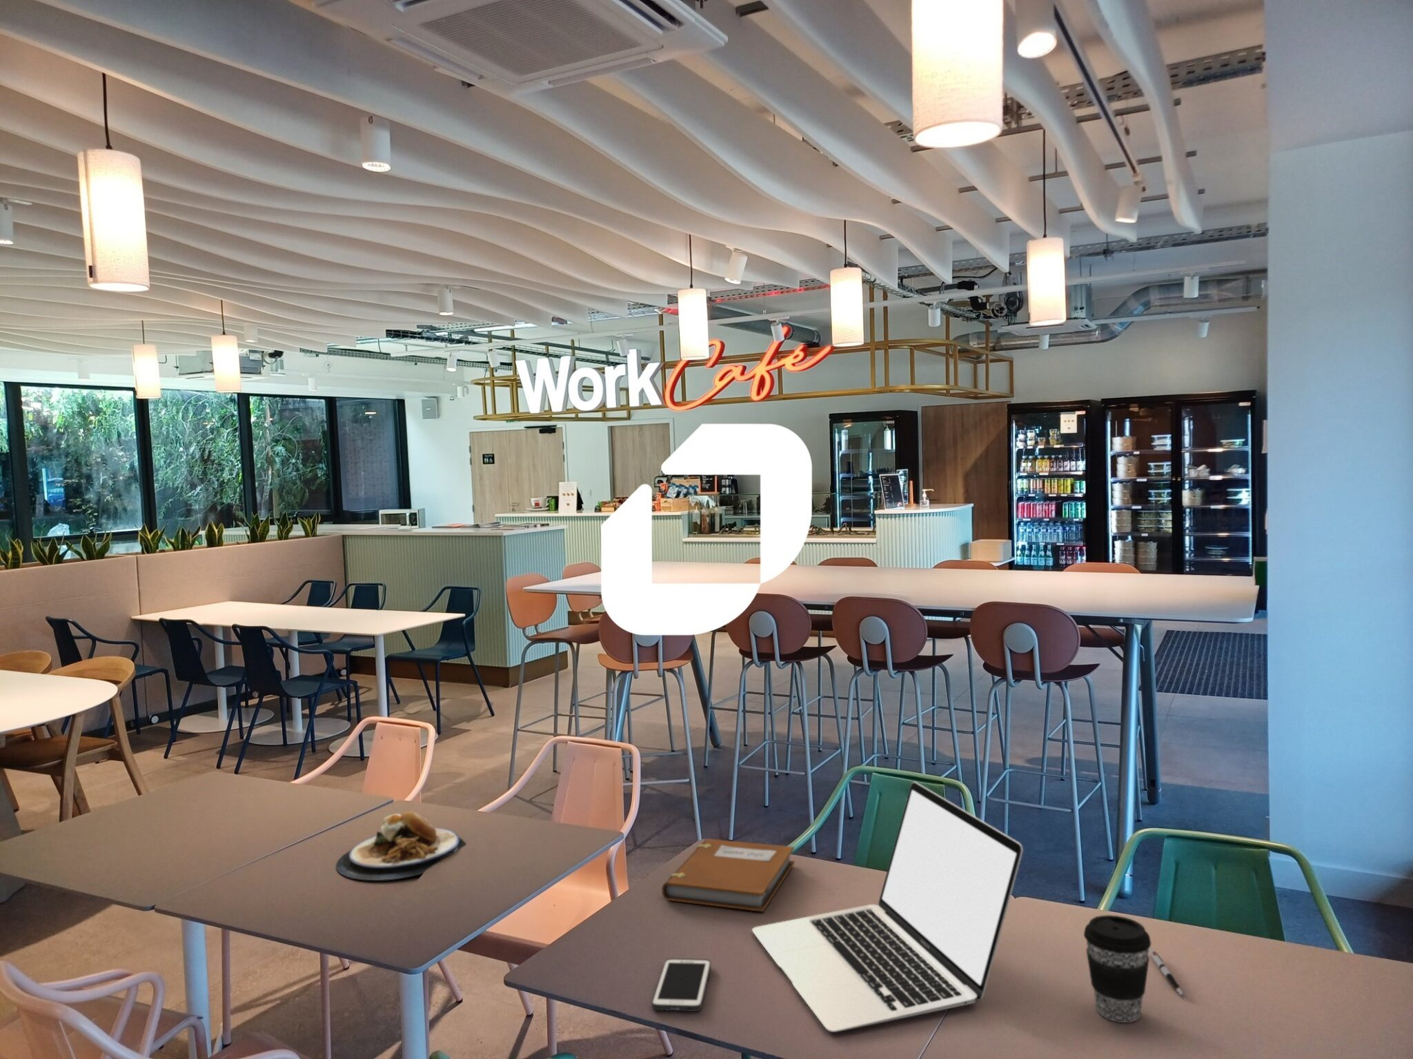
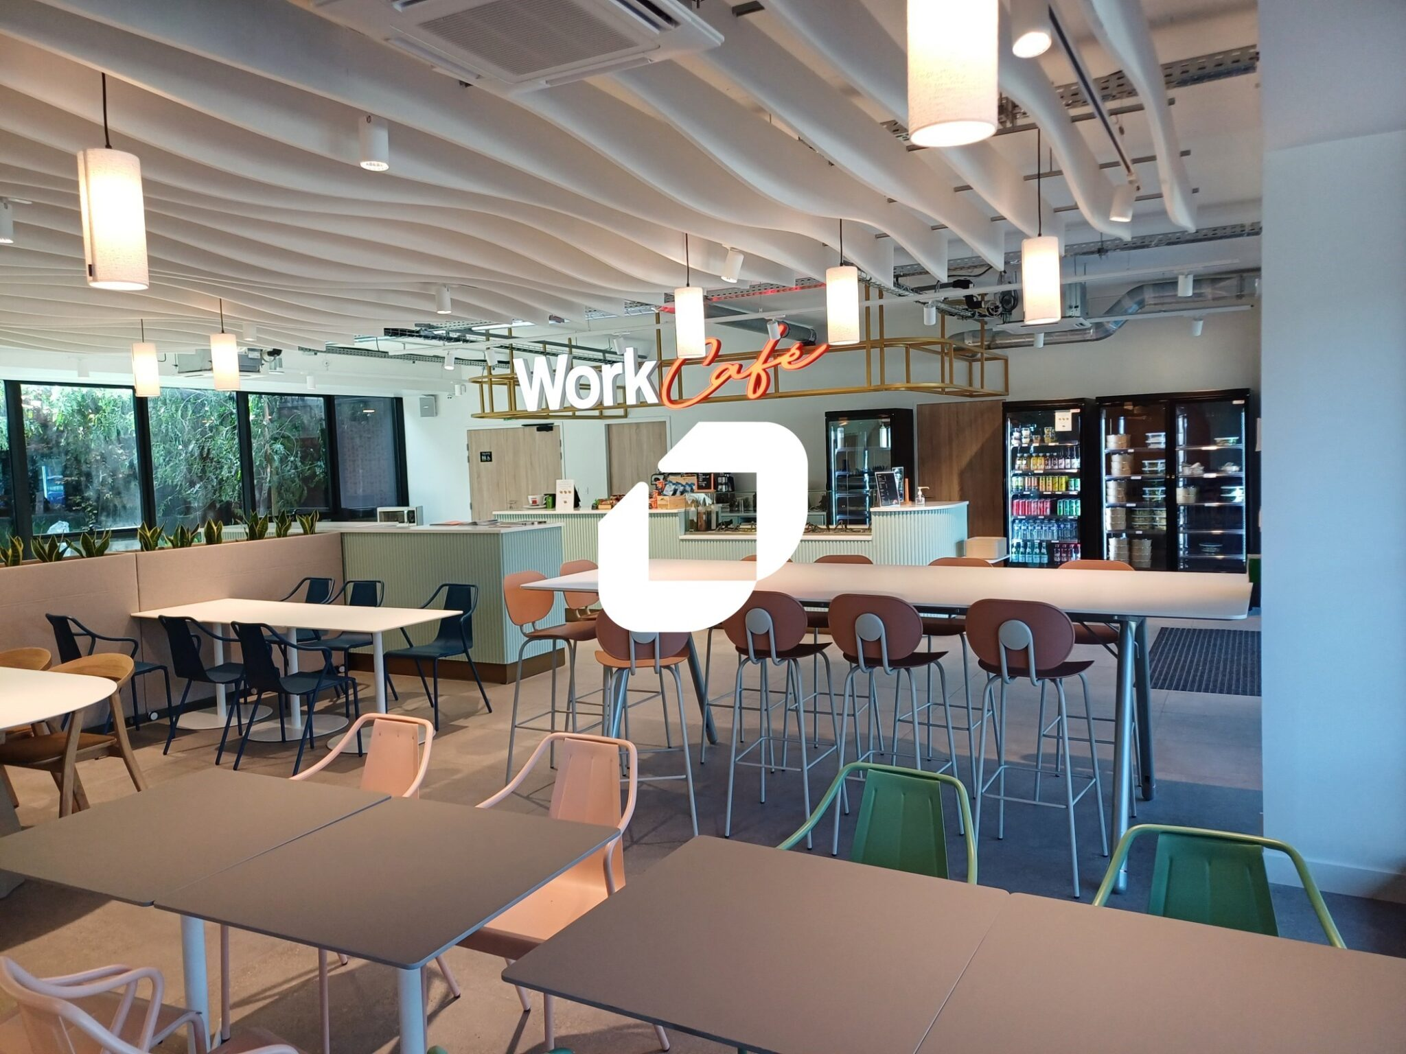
- laptop [751,781,1024,1032]
- pen [1148,948,1185,998]
- coffee cup [1084,914,1152,1023]
- cell phone [651,958,711,1012]
- notebook [661,839,796,912]
- plate [335,811,467,881]
